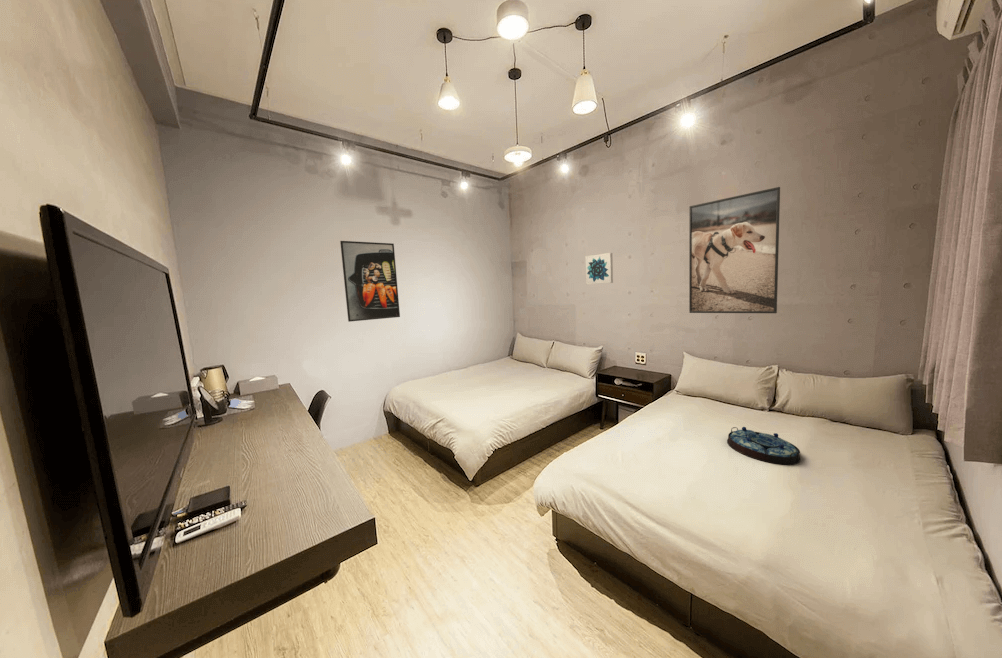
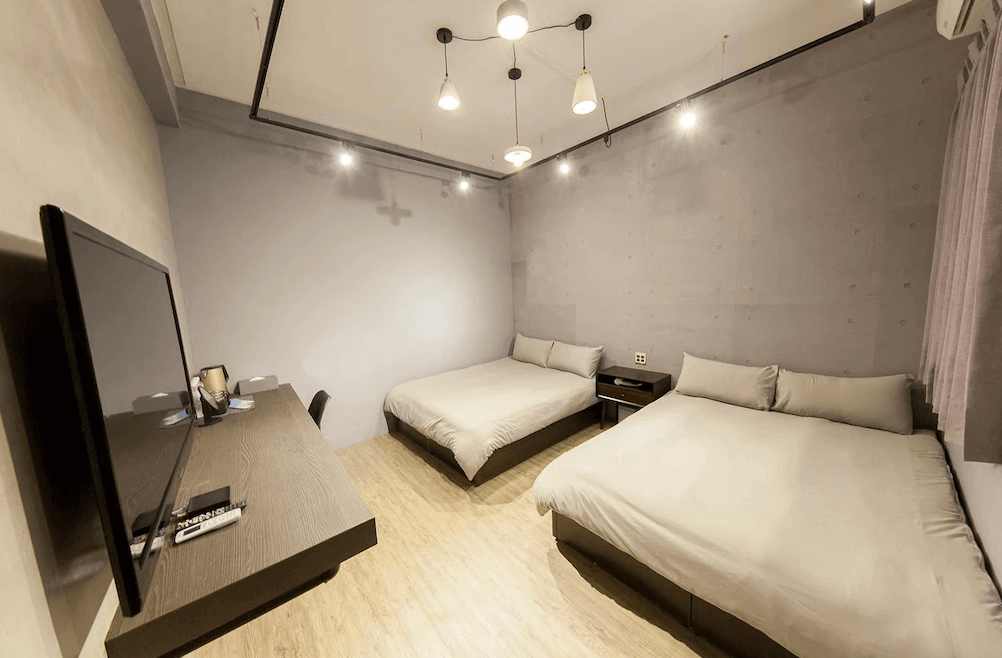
- wall art [584,252,614,286]
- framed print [688,186,781,314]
- serving tray [726,426,802,466]
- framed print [339,240,401,323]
